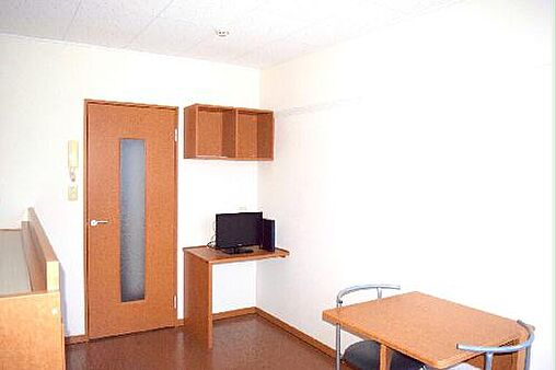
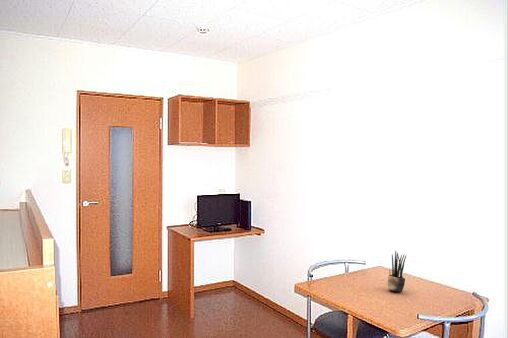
+ potted plant [387,250,407,293]
